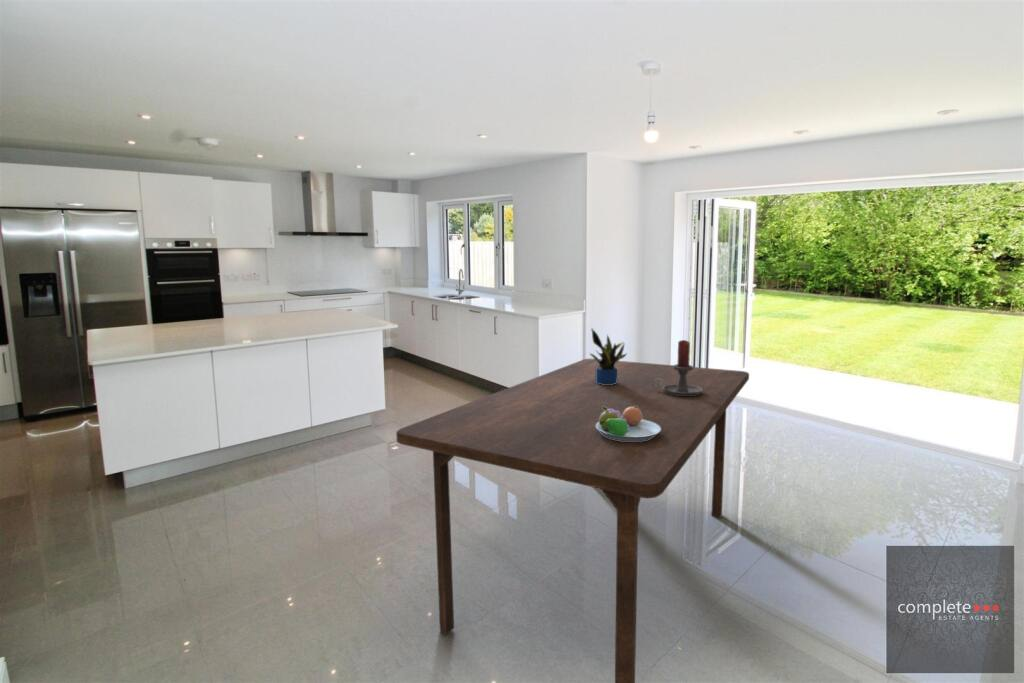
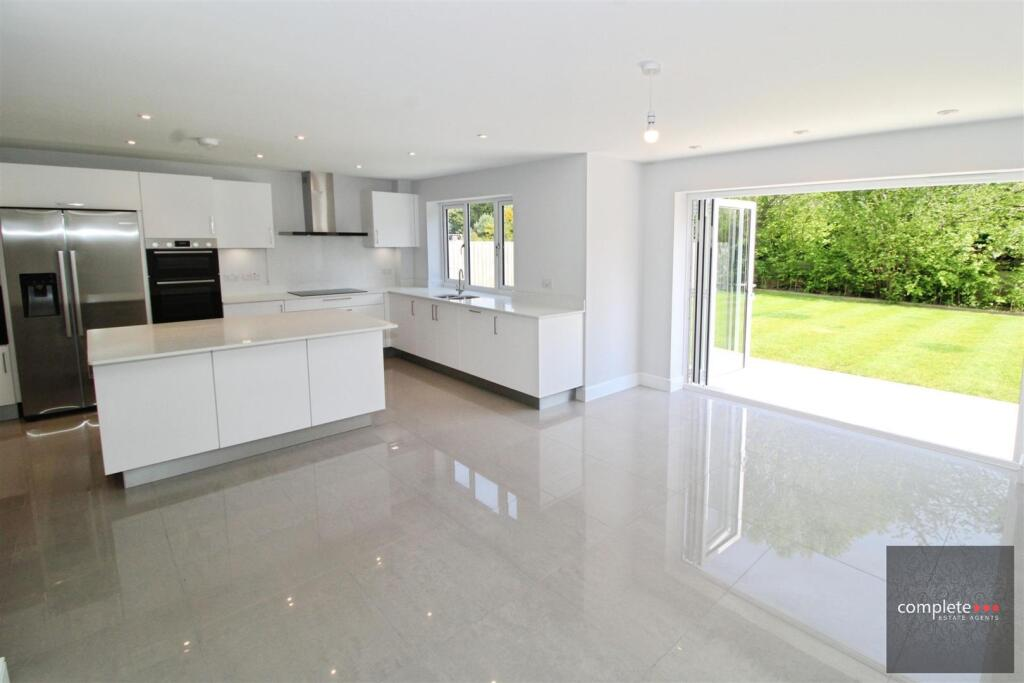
- candle holder [652,339,702,396]
- potted plant [589,327,628,385]
- fruit bowl [596,406,661,441]
- dining table [395,358,750,683]
